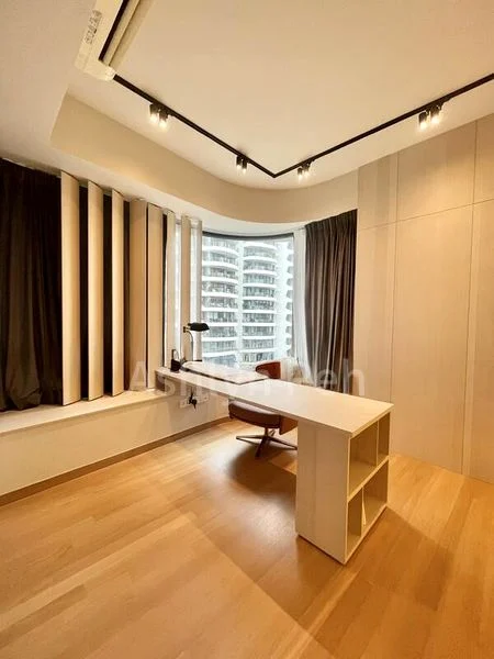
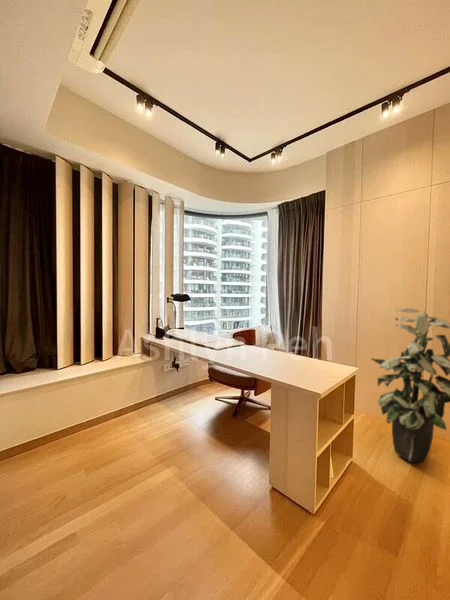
+ indoor plant [370,307,450,464]
